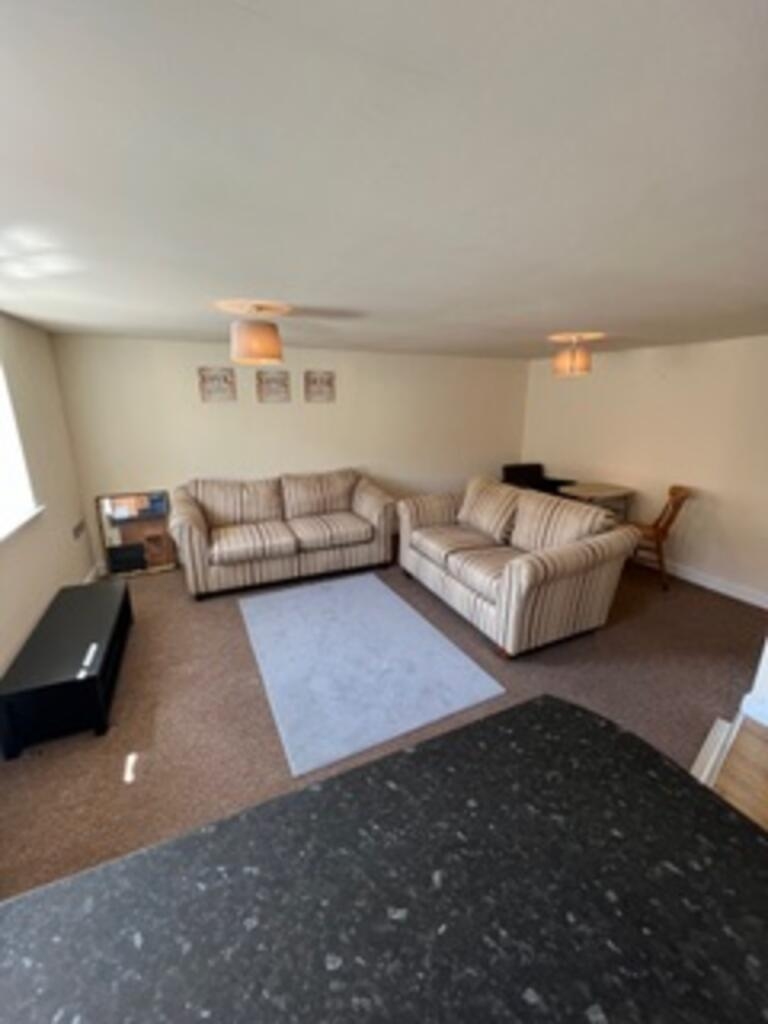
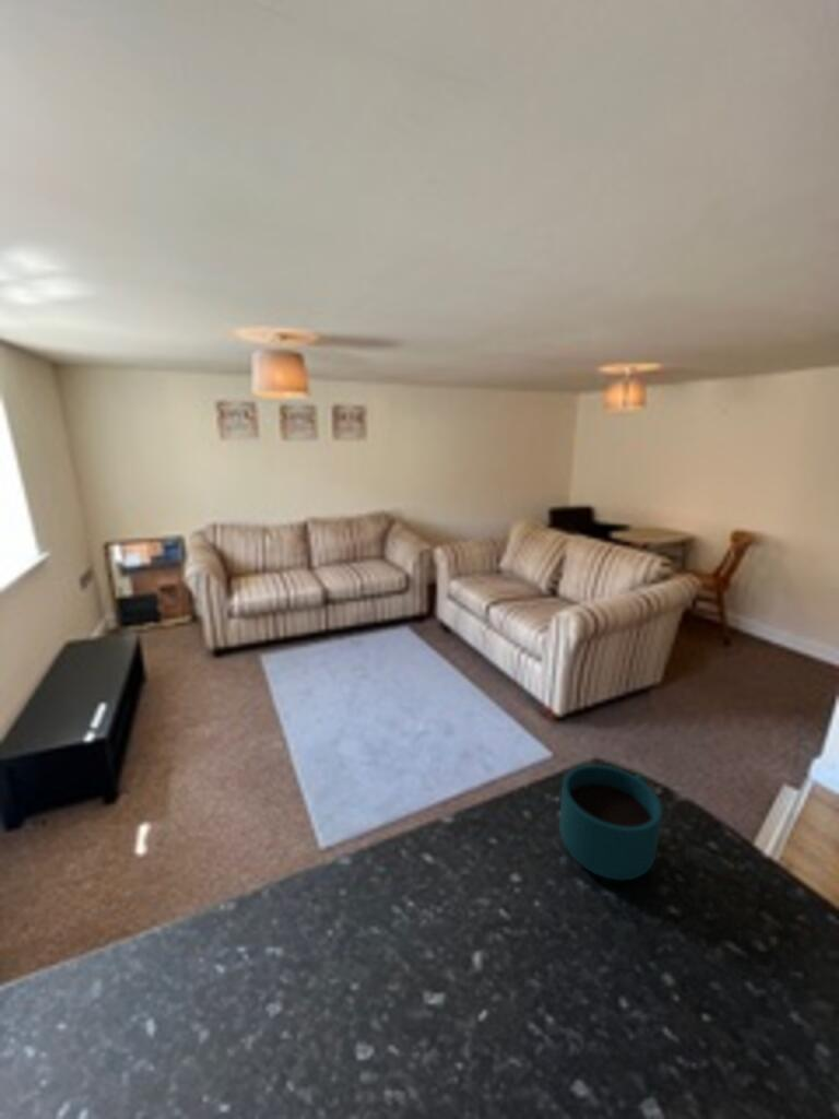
+ cup [558,764,663,881]
